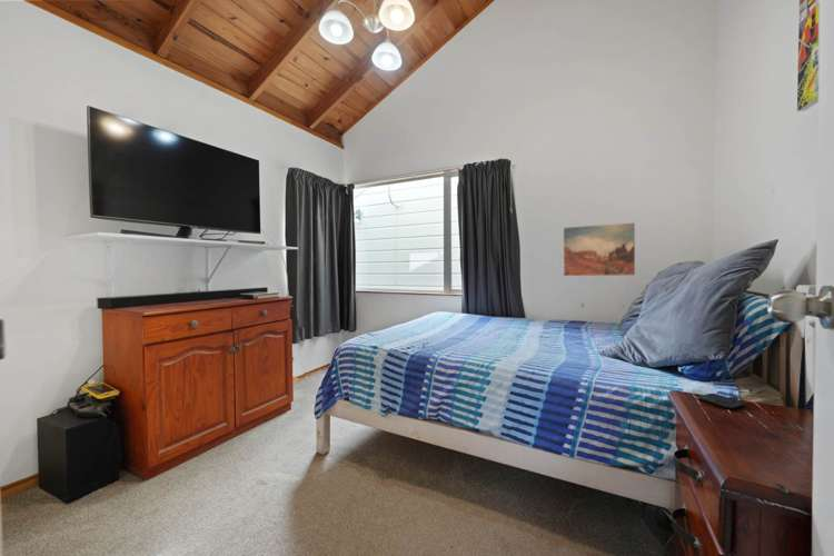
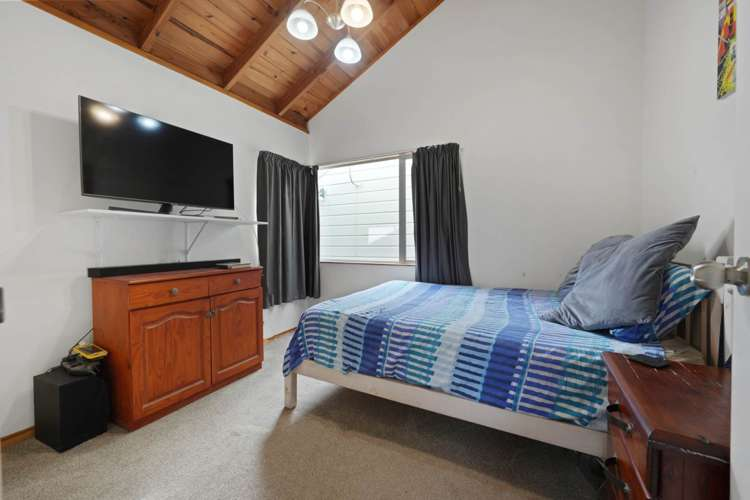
- wall art [563,221,636,277]
